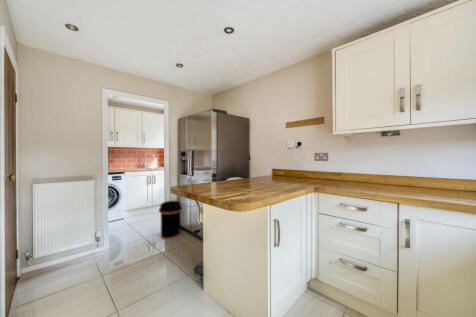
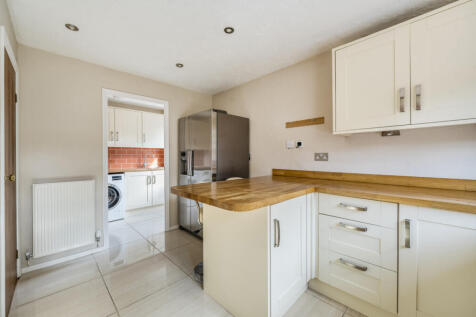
- trash can [158,200,183,241]
